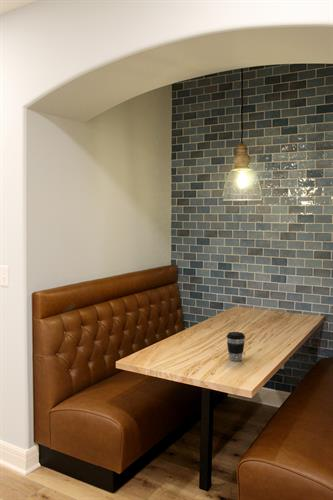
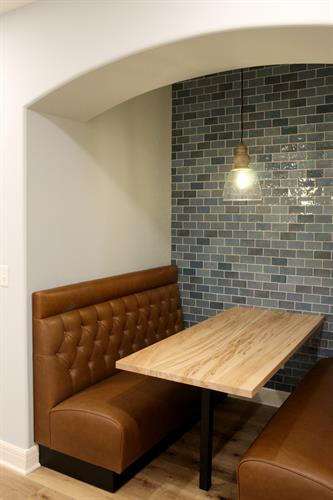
- coffee cup [226,331,246,362]
